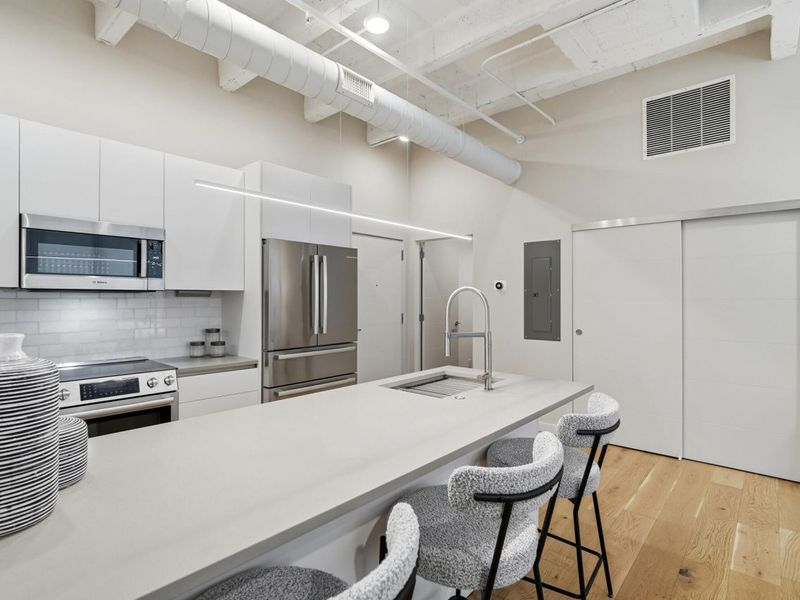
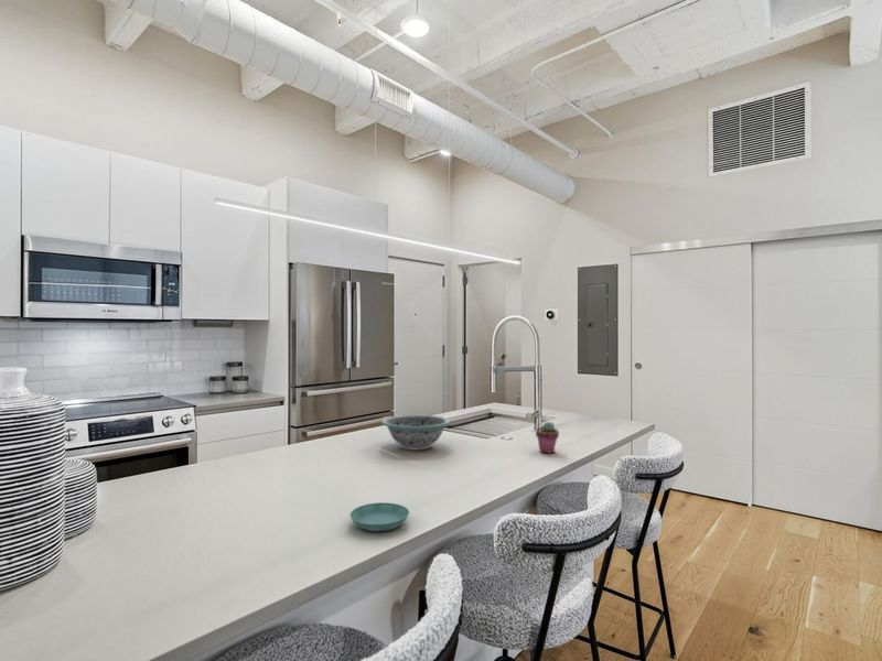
+ decorative bowl [380,414,452,452]
+ potted succulent [535,421,560,455]
+ saucer [349,501,410,532]
